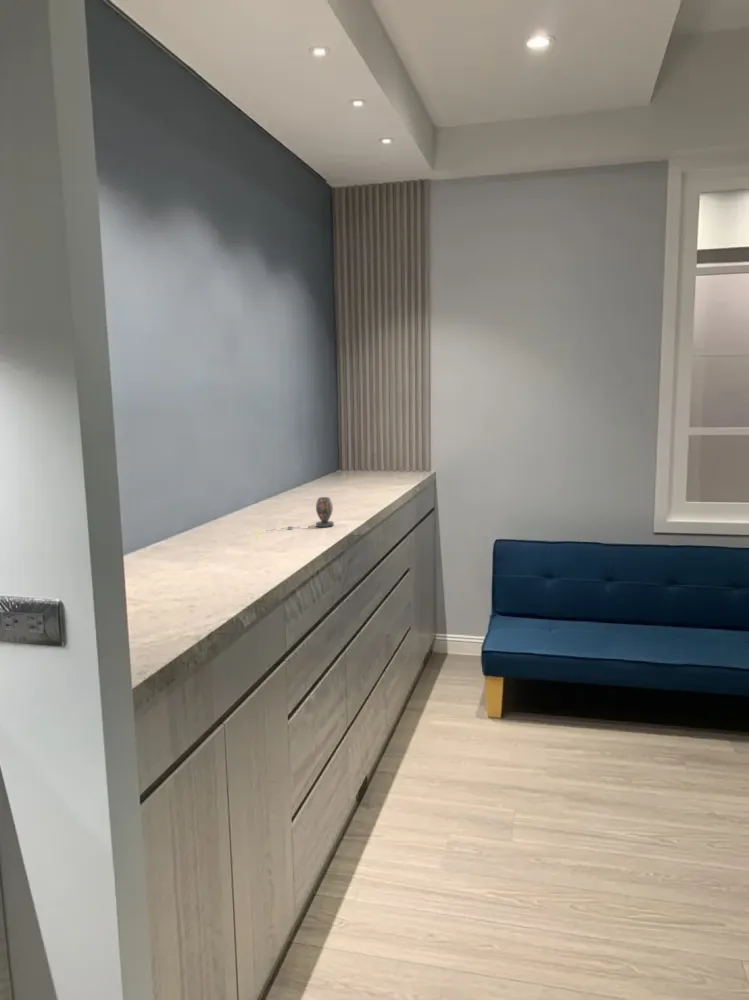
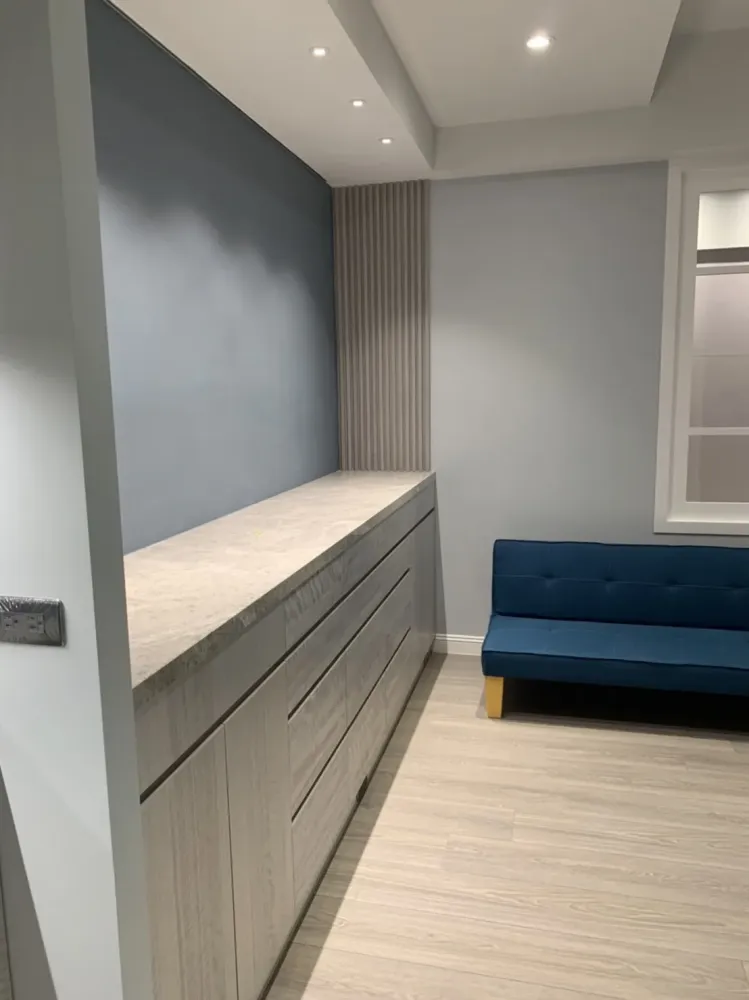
- decorative vase [267,496,335,532]
